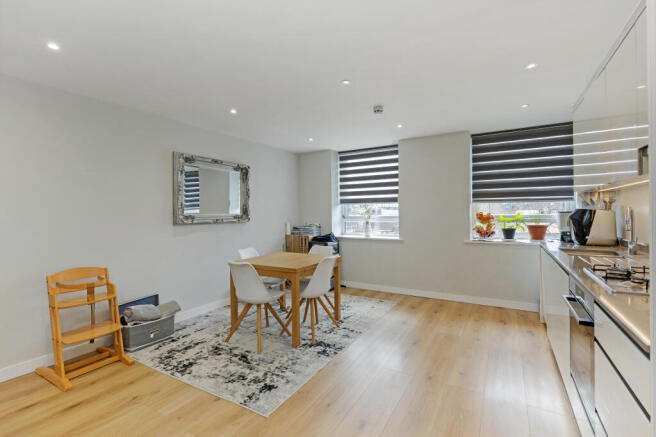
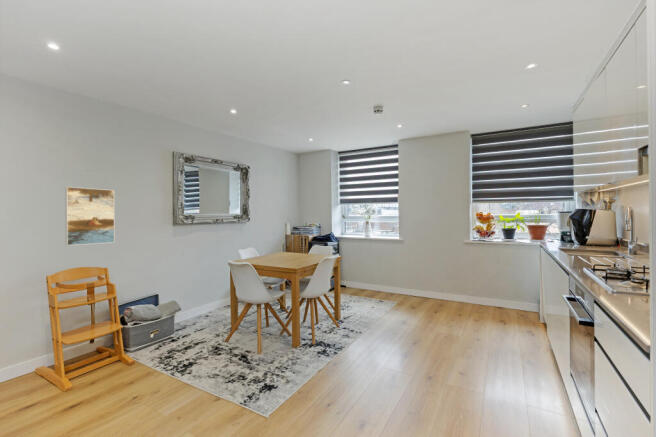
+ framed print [65,186,115,246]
